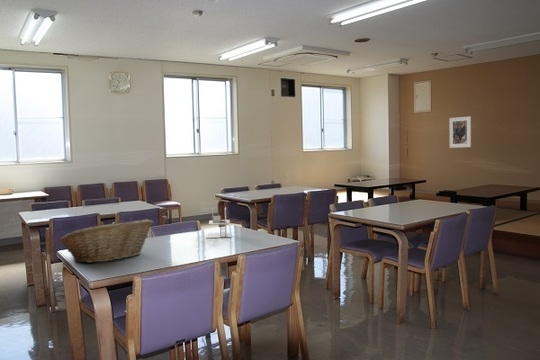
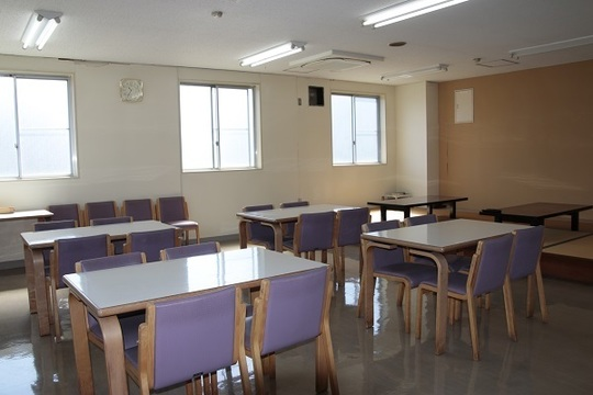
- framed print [448,115,472,149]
- napkin holder [206,206,233,239]
- fruit basket [58,218,154,264]
